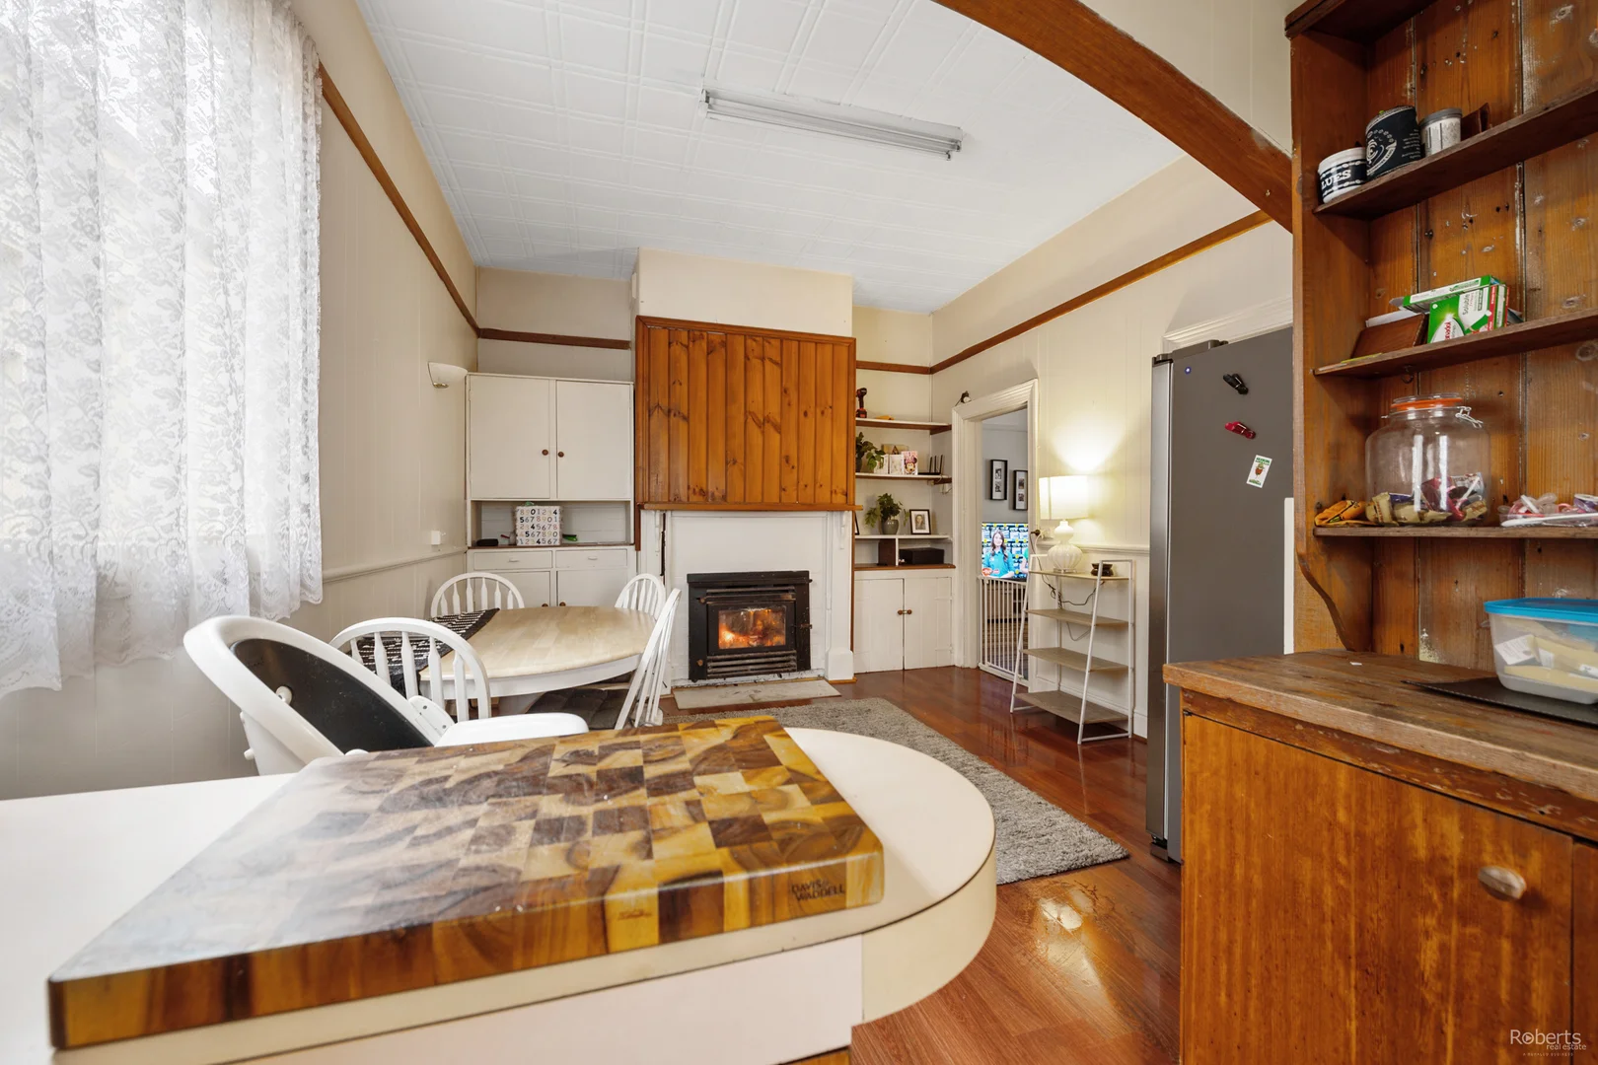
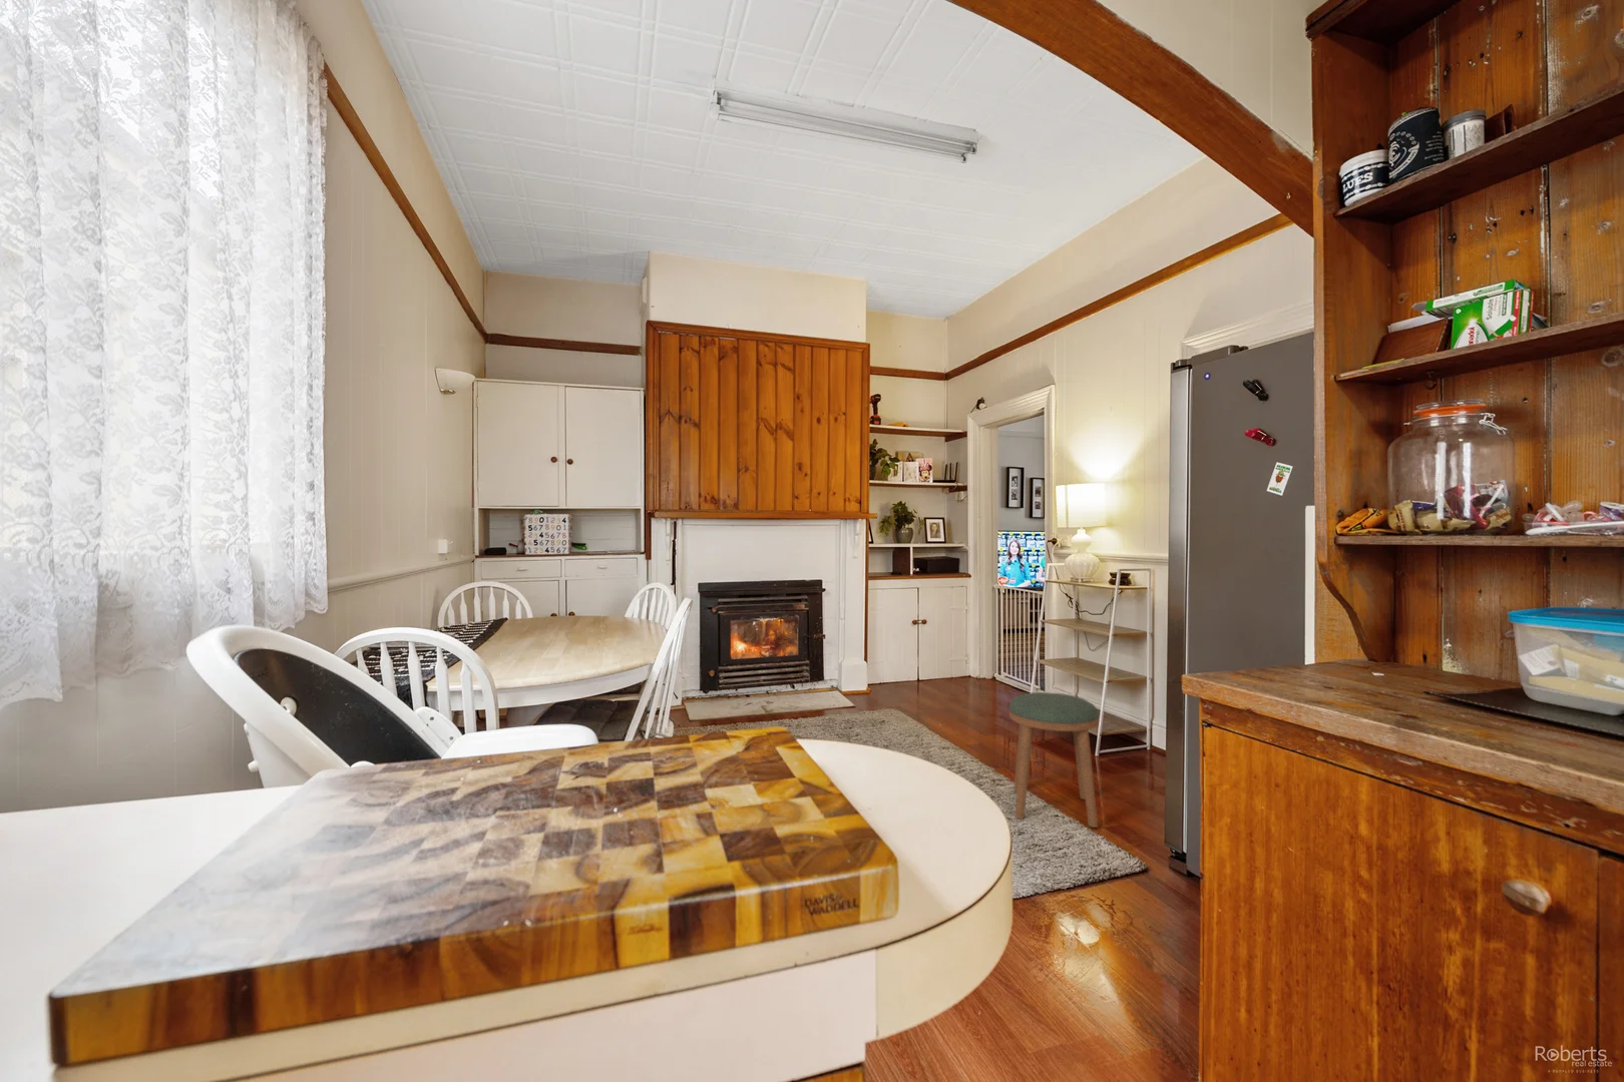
+ stool [1008,691,1100,828]
